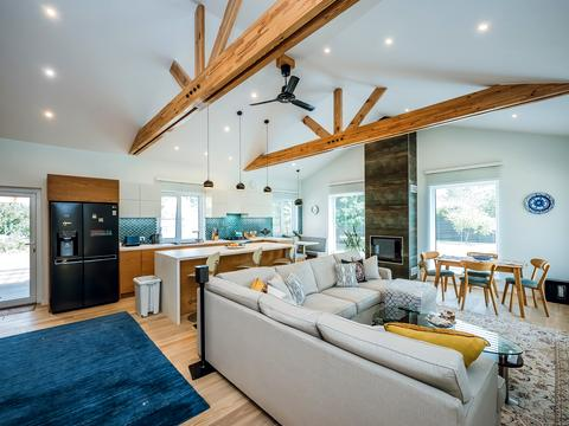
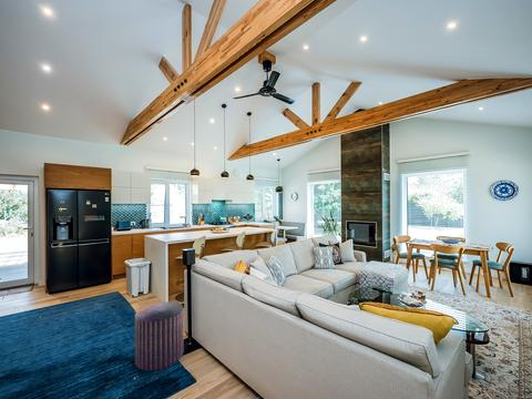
+ pouf [134,300,185,372]
